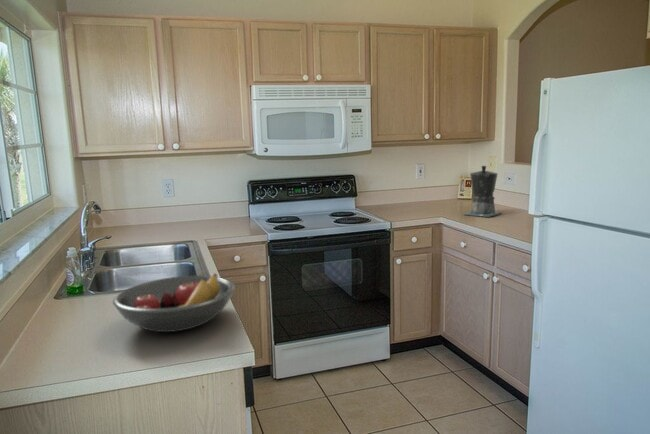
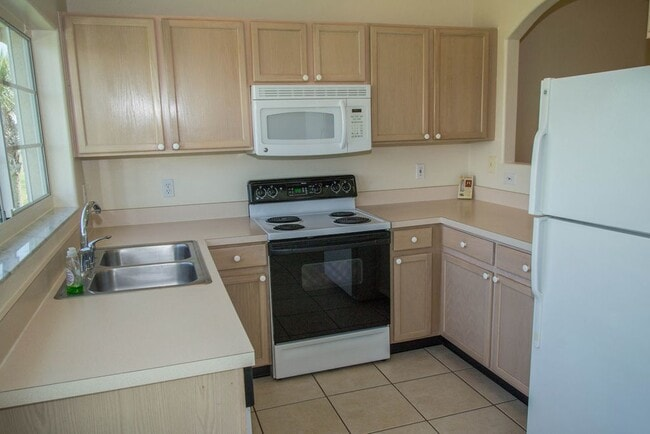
- fruit bowl [112,273,236,333]
- coffee maker [462,165,502,218]
